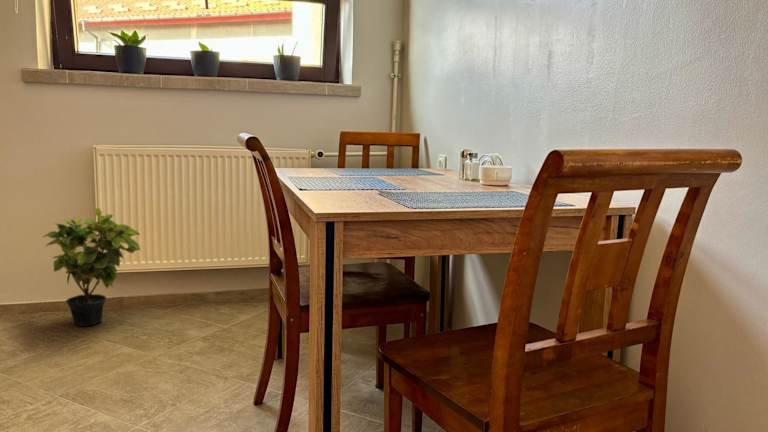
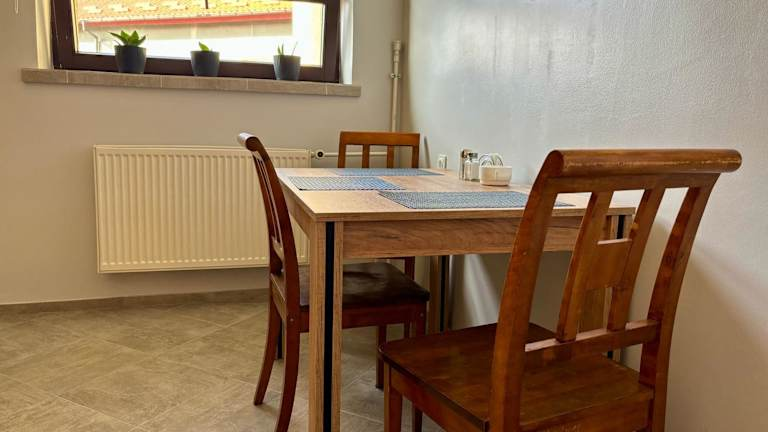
- potted plant [42,207,142,327]
